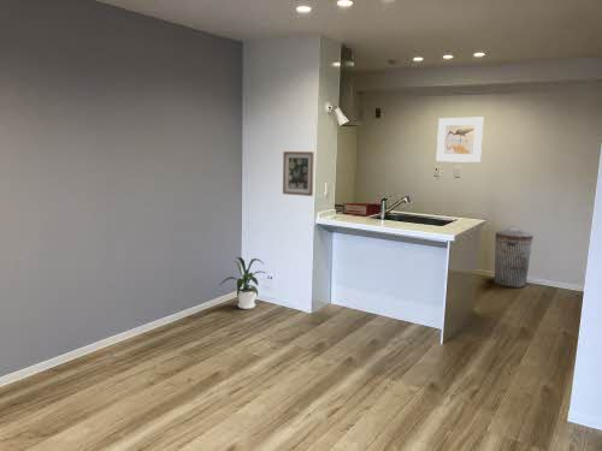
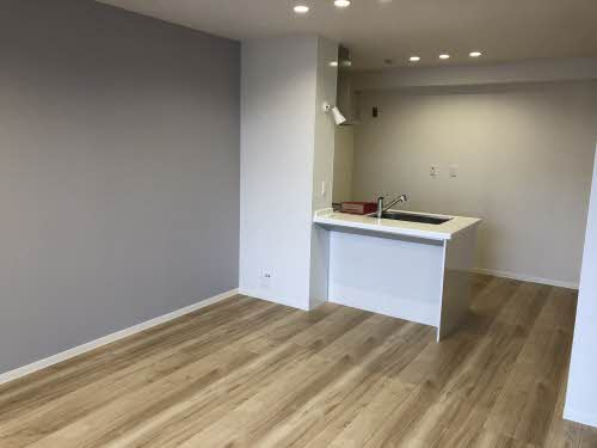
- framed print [435,117,484,164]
- house plant [217,256,270,310]
- trash can [494,225,535,289]
- wall art [282,150,315,197]
